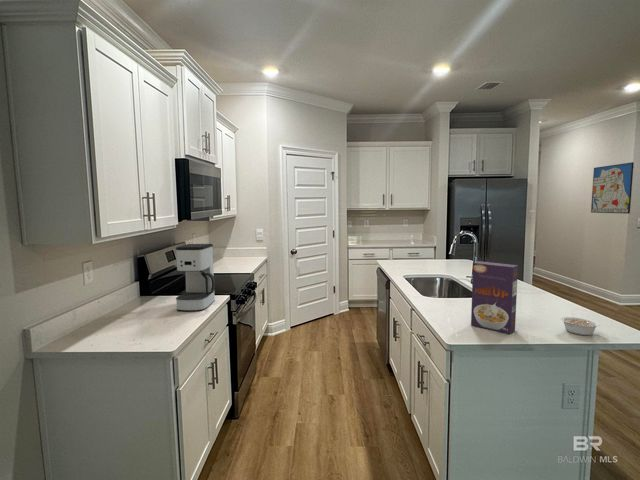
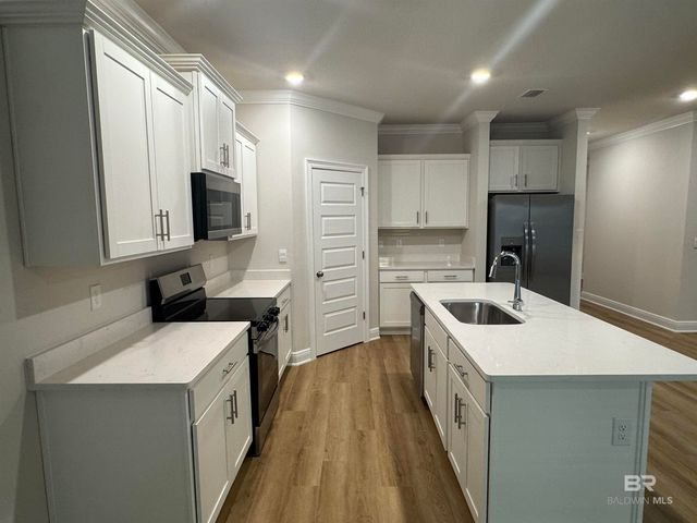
- cereal box [470,260,519,335]
- legume [560,316,600,336]
- coffee maker [175,243,216,312]
- wall art [590,161,635,215]
